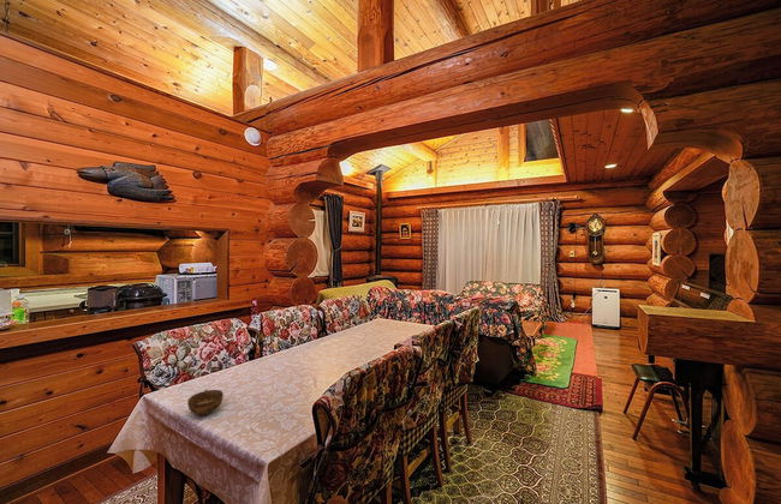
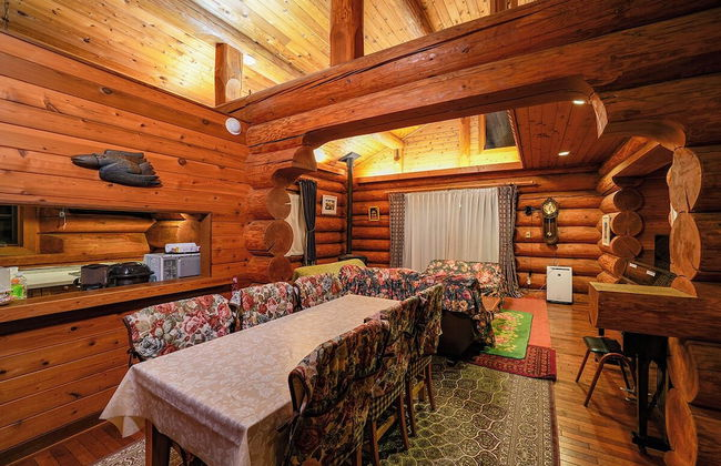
- cup [186,389,225,416]
